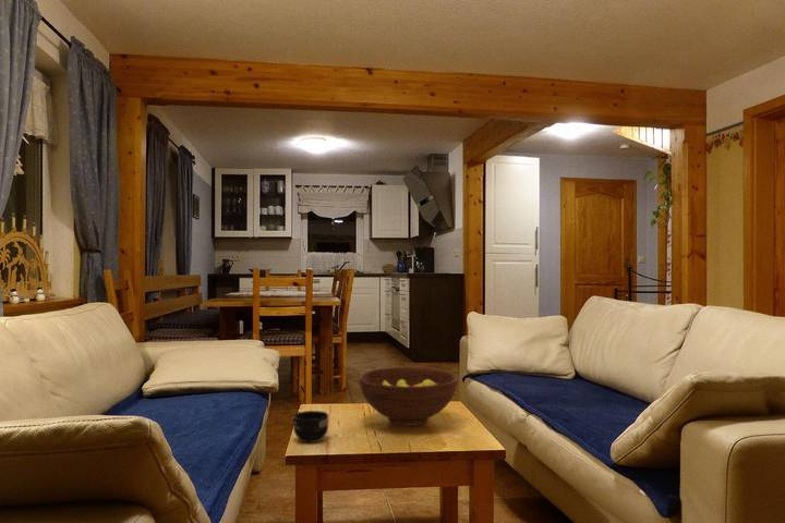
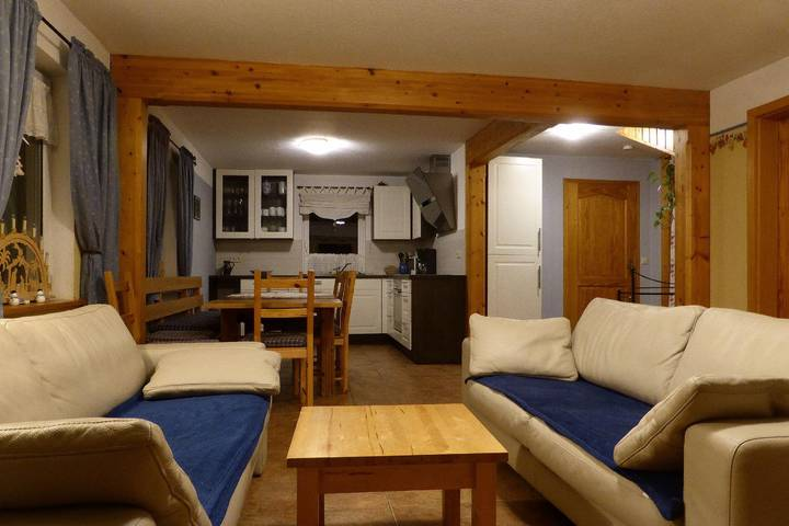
- mug [292,410,329,443]
- fruit bowl [358,366,459,427]
